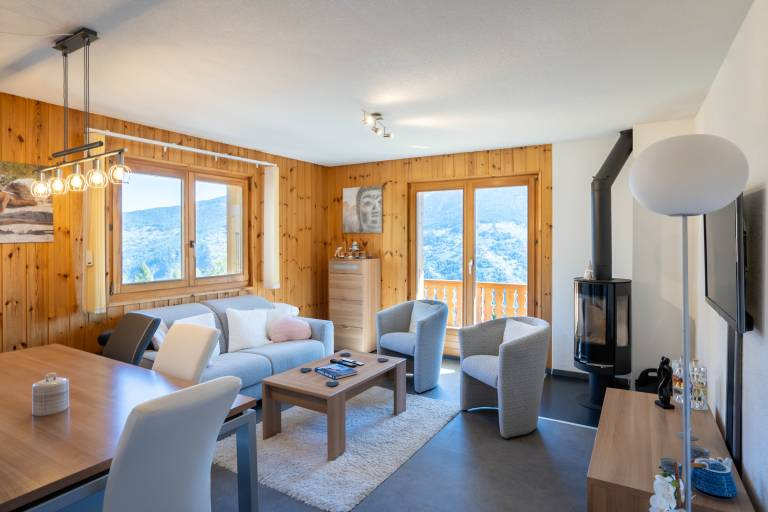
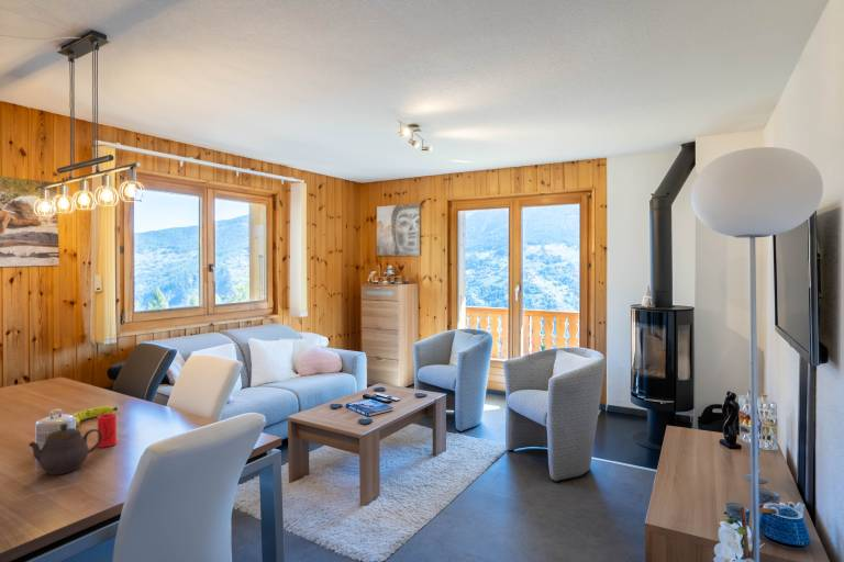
+ cup [97,413,118,449]
+ fruit [71,405,119,427]
+ teapot [27,423,102,475]
